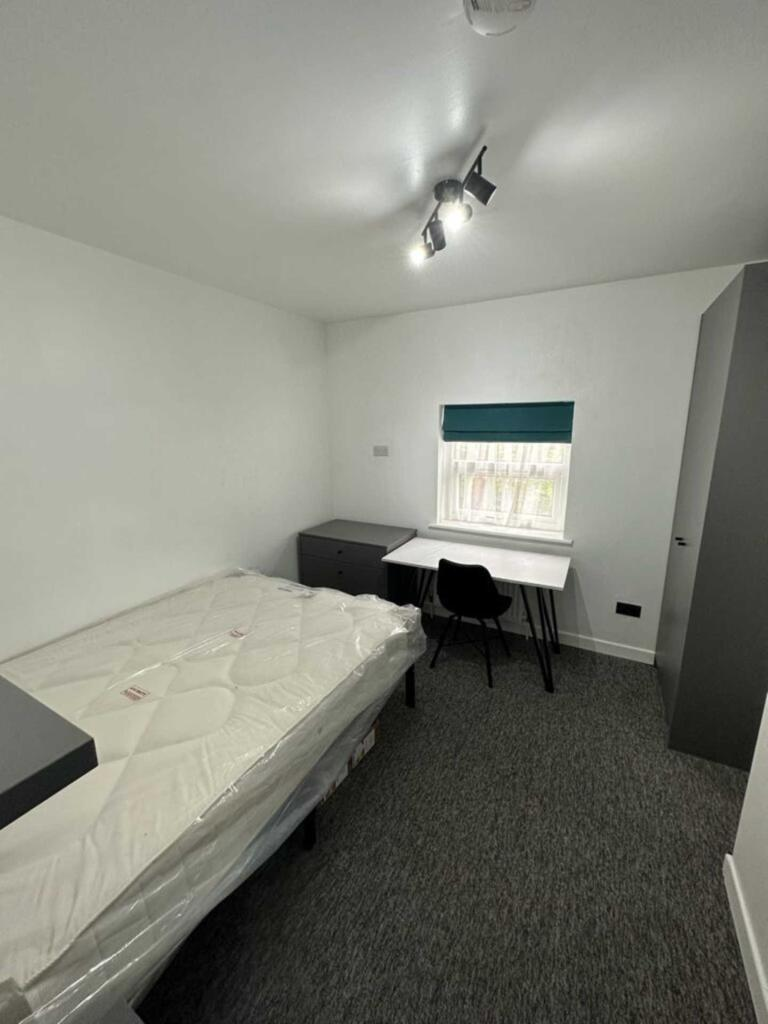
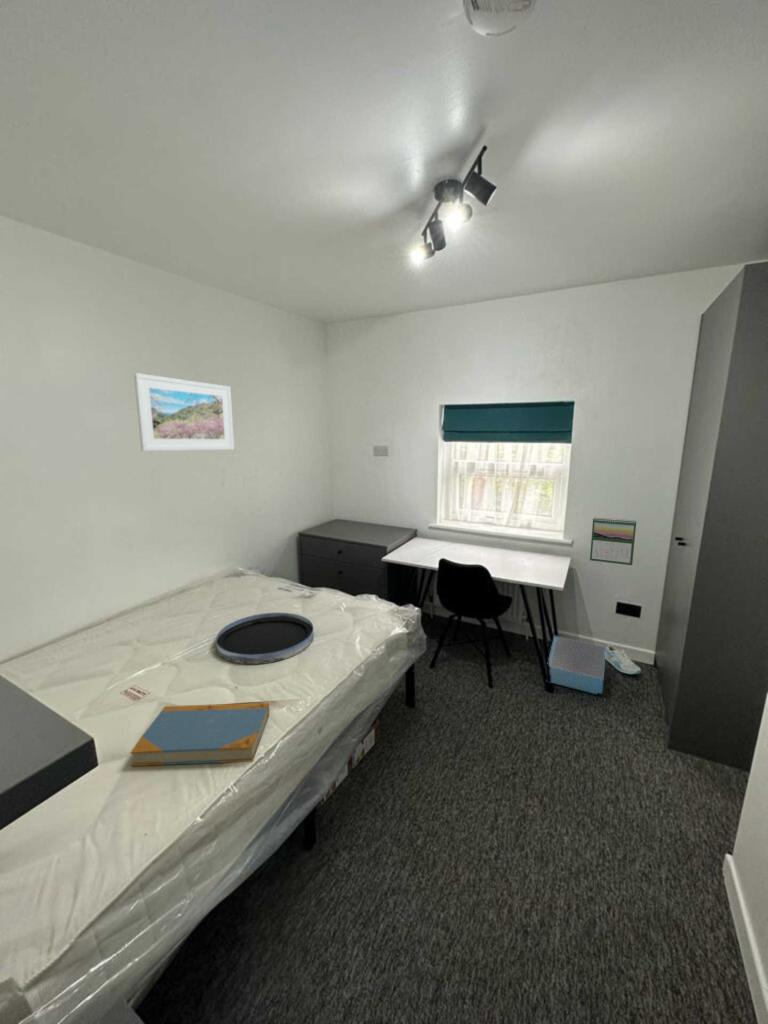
+ storage bin [546,635,607,695]
+ tray [215,612,315,665]
+ book [129,702,270,767]
+ calendar [589,516,637,566]
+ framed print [133,372,235,452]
+ sneaker [605,644,642,675]
